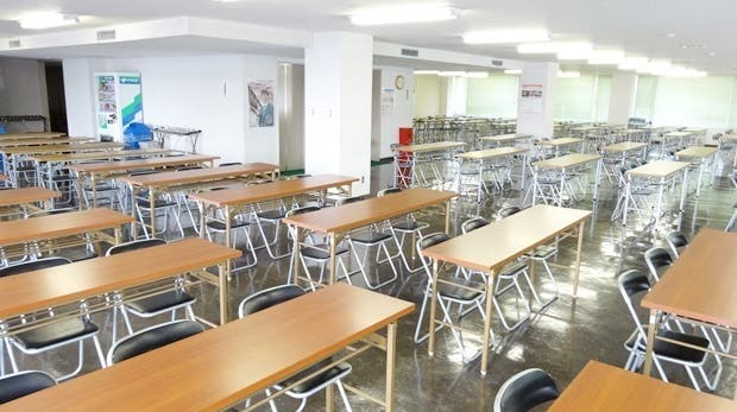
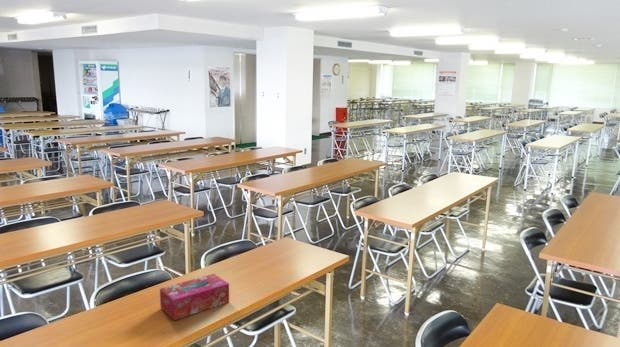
+ tissue box [159,273,230,321]
